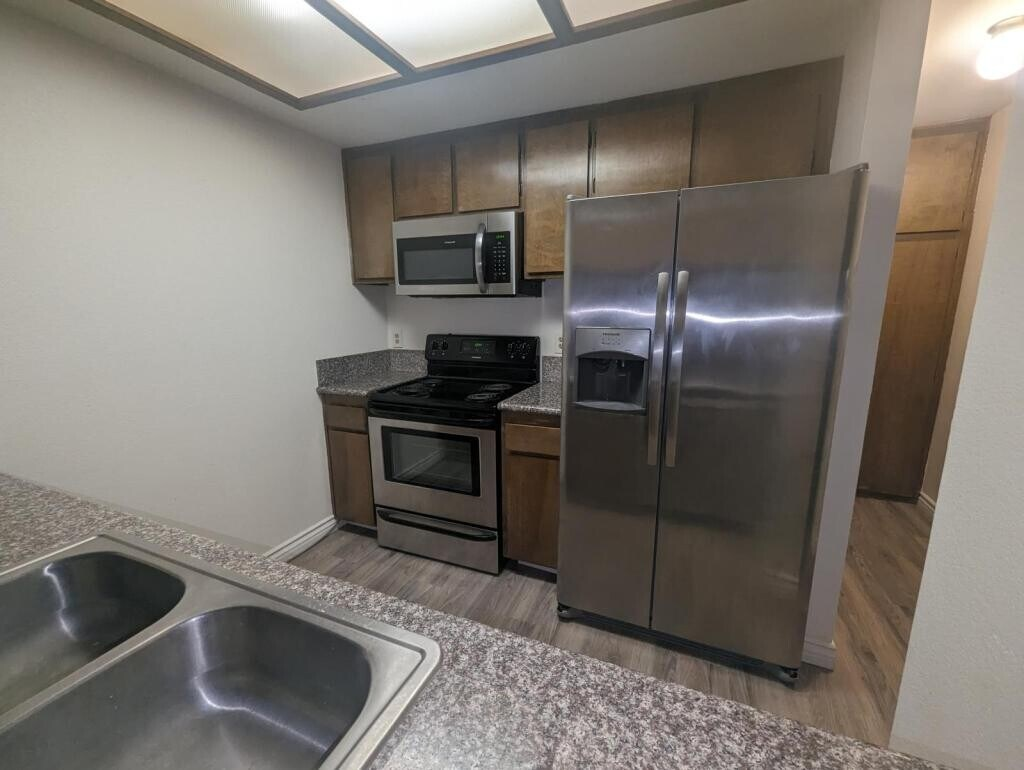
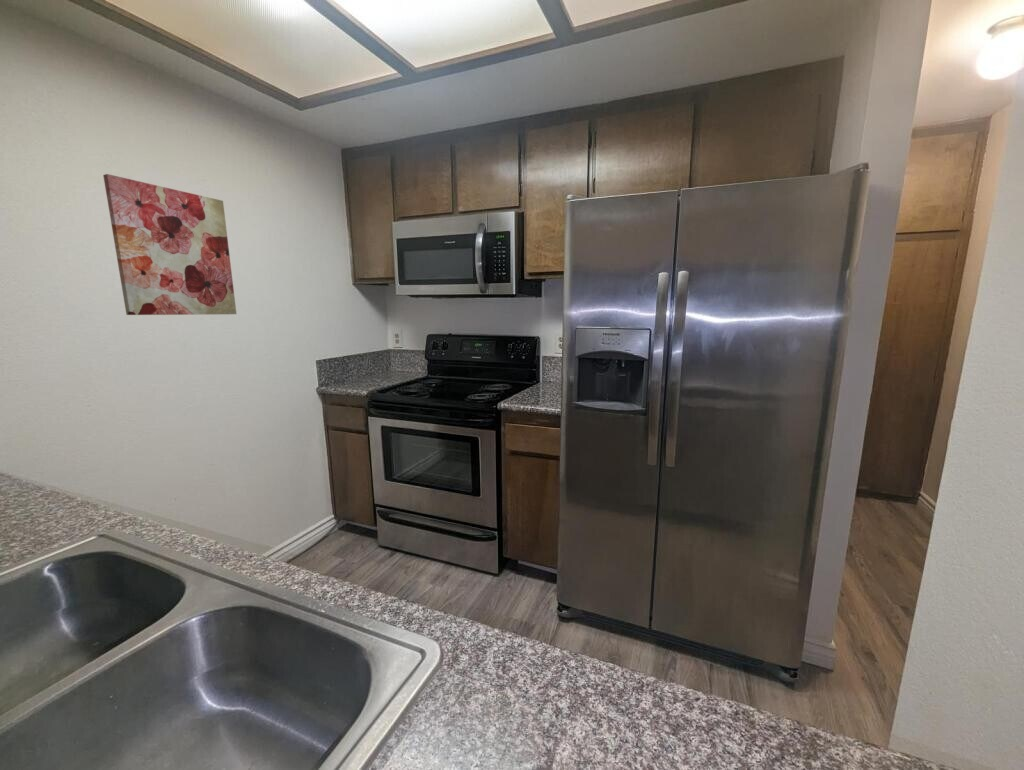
+ wall art [102,173,237,316]
